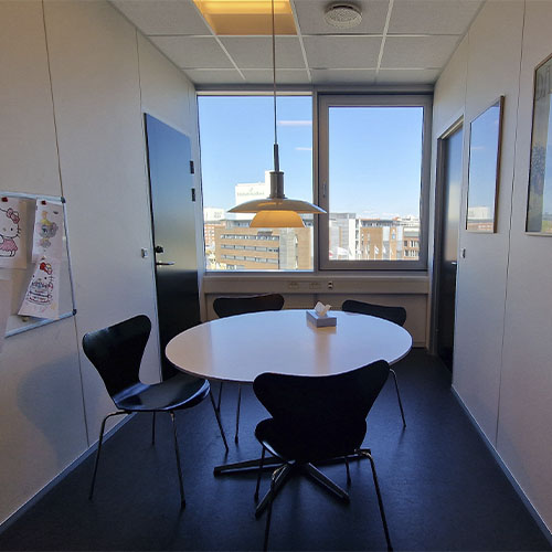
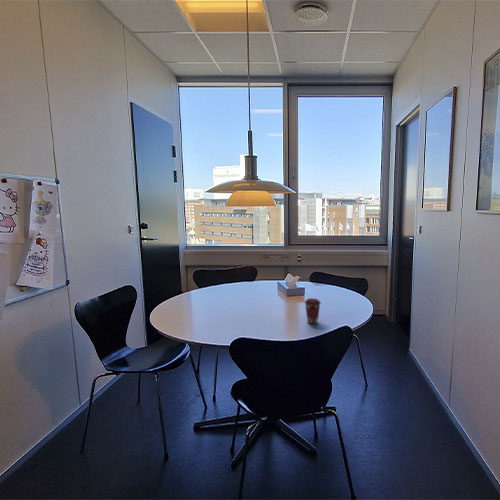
+ coffee cup [304,297,322,325]
